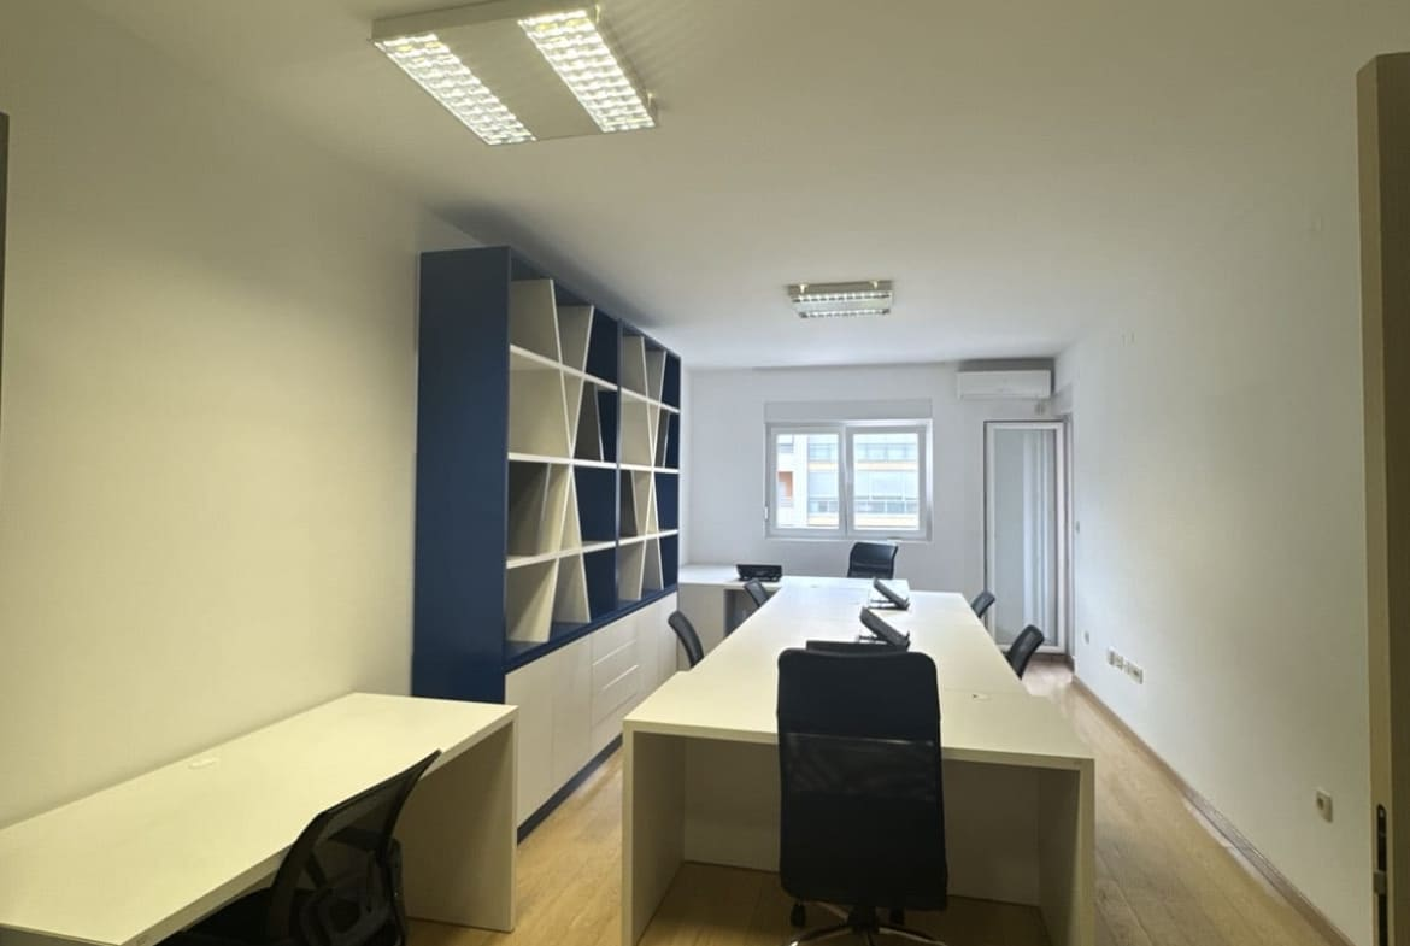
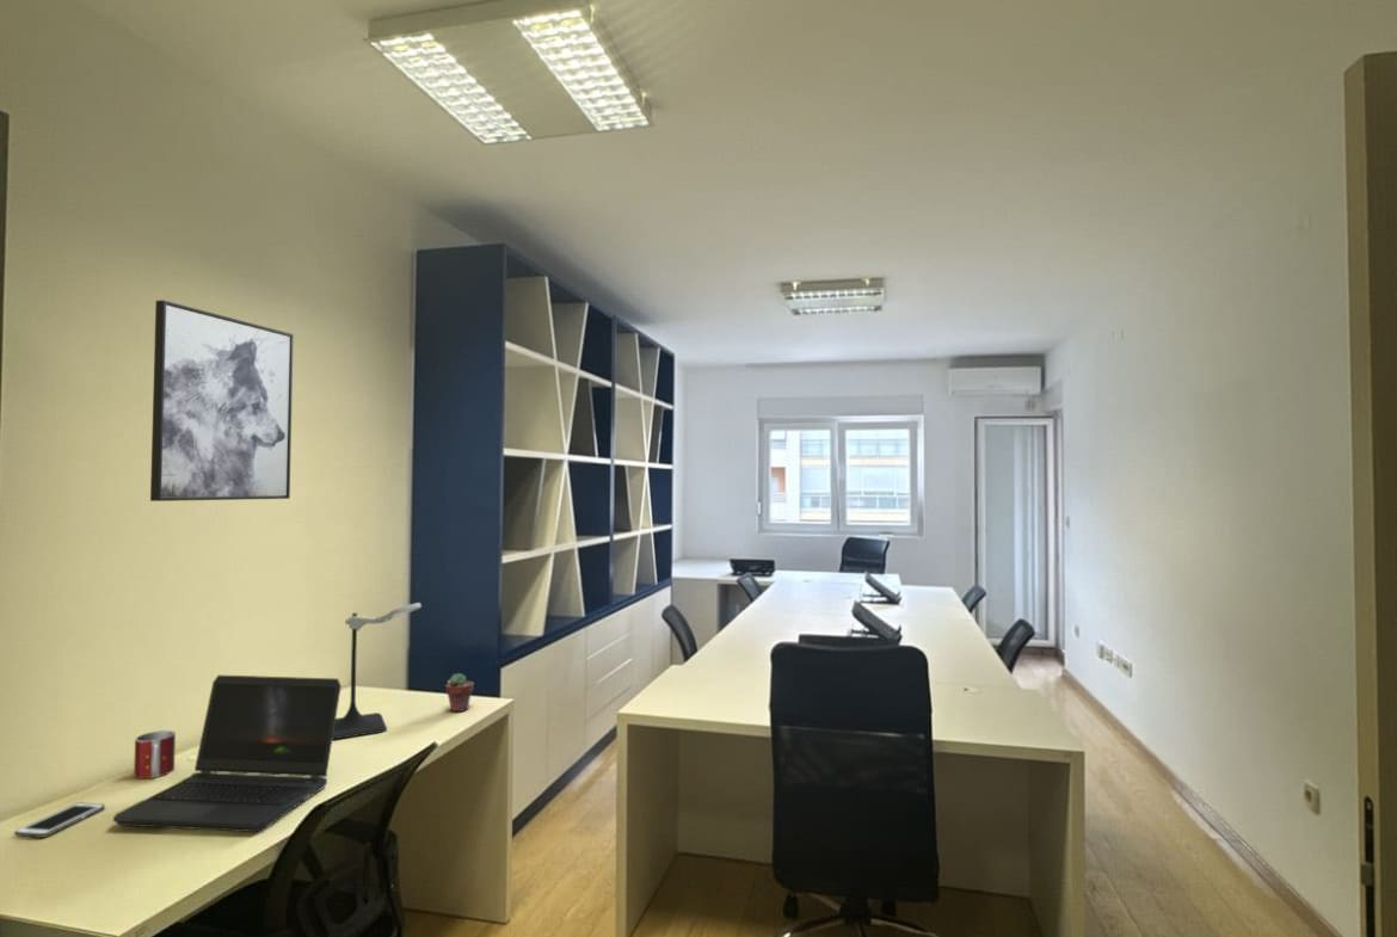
+ cell phone [13,802,106,839]
+ mug [133,729,177,779]
+ speaker stand [332,602,423,741]
+ wall art [149,300,295,503]
+ laptop computer [111,674,343,833]
+ potted succulent [444,672,475,713]
